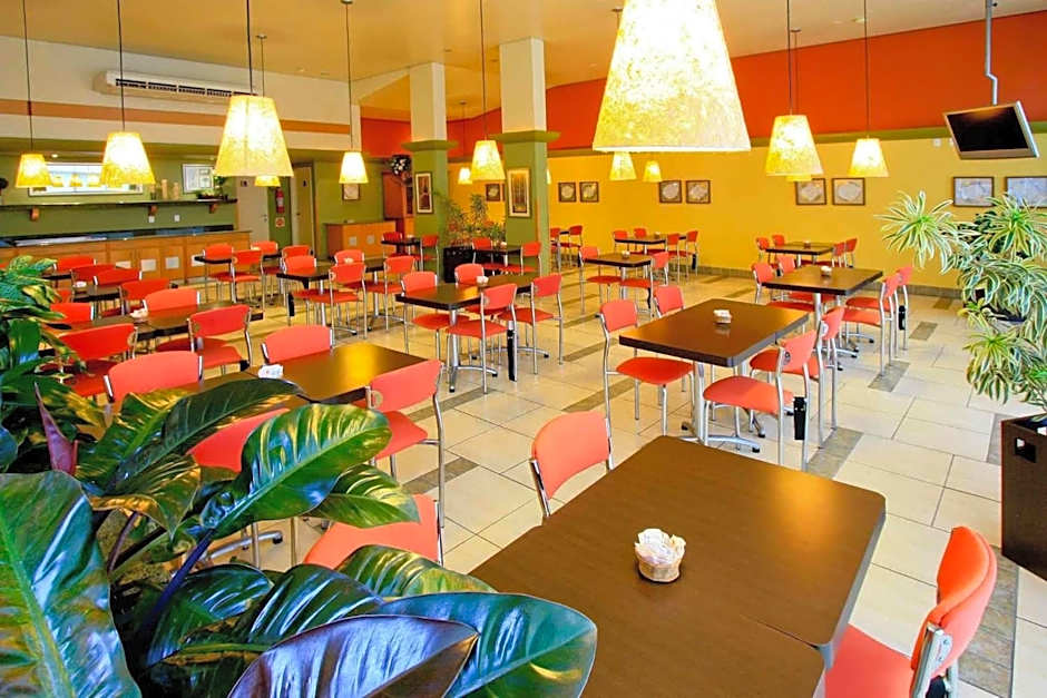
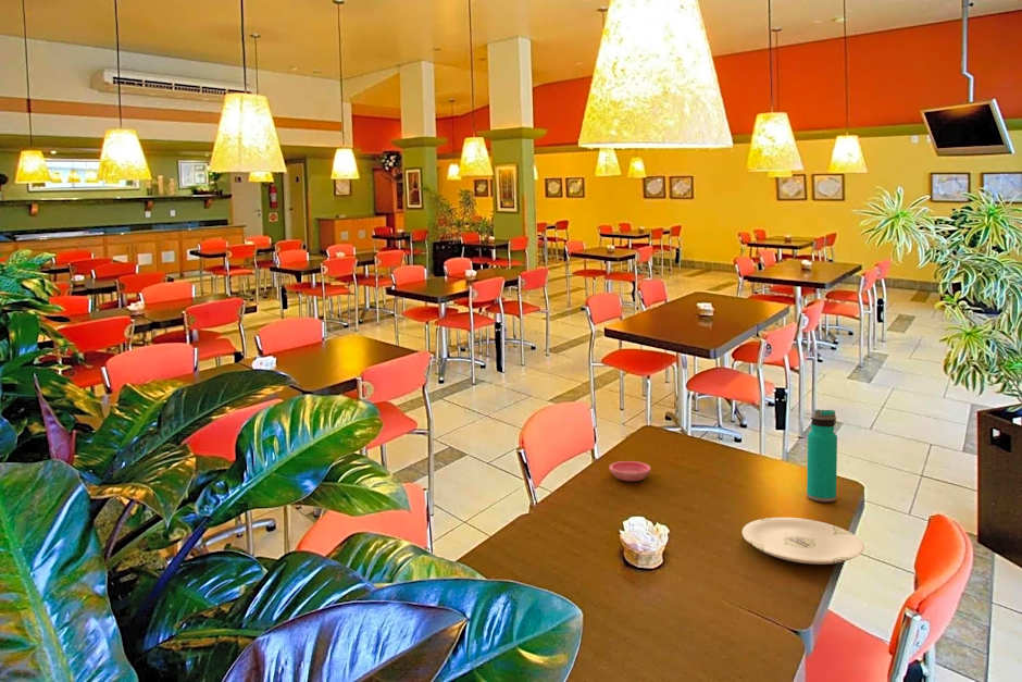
+ saucer [609,460,652,482]
+ water bottle [806,408,838,503]
+ plate [741,517,865,566]
